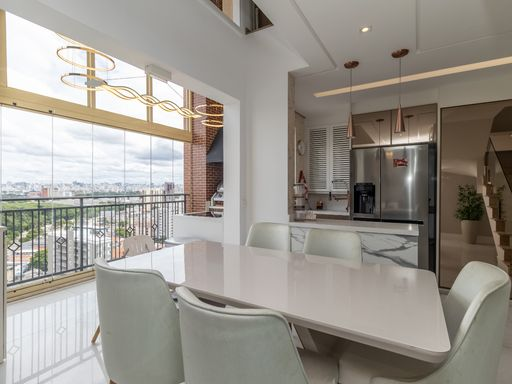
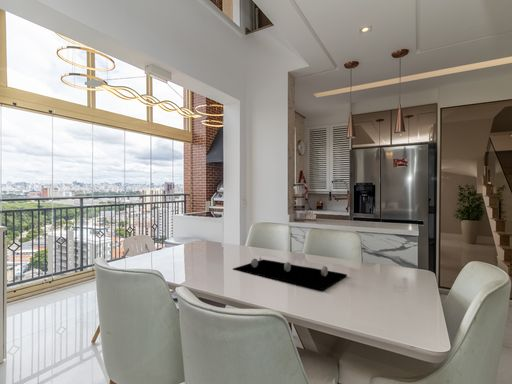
+ decorative tray [232,256,348,291]
